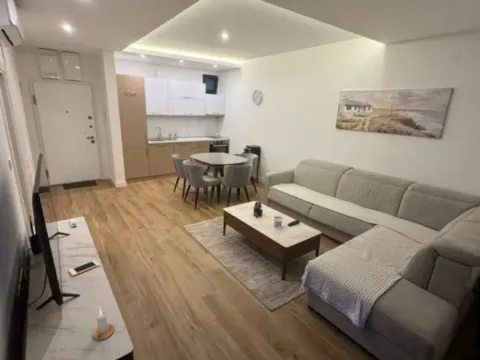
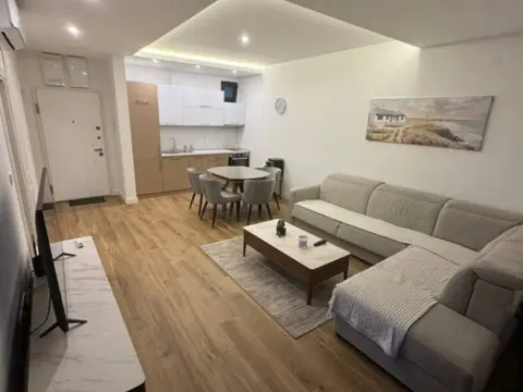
- cell phone [68,259,100,277]
- candle [91,308,115,341]
